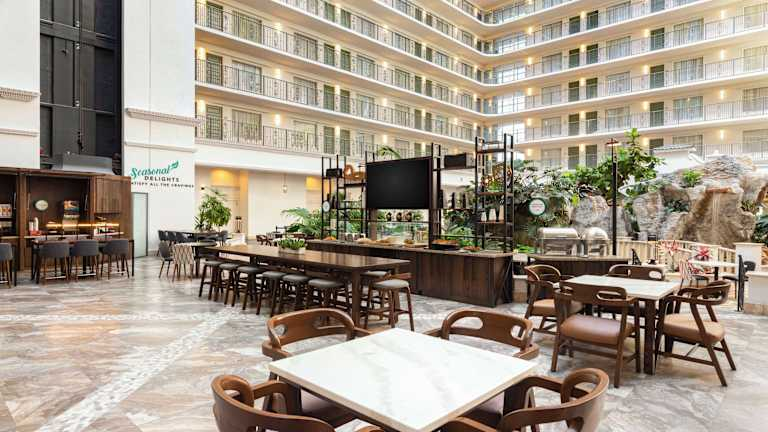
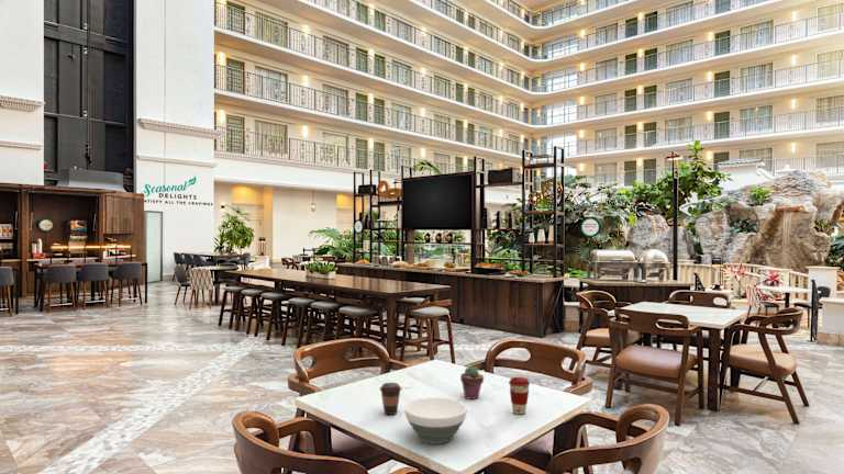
+ potted succulent [459,365,485,400]
+ bowl [403,396,468,445]
+ coffee cup [379,382,402,416]
+ coffee cup [508,376,531,416]
